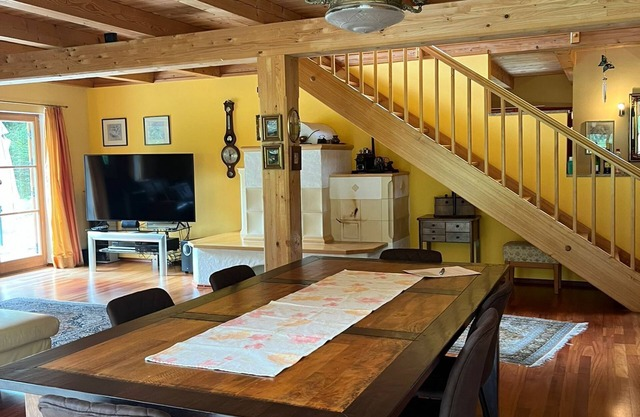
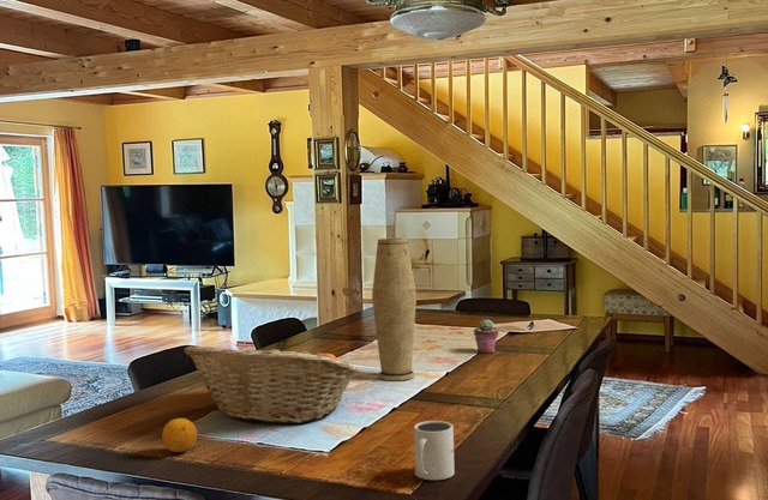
+ fruit [161,417,198,453]
+ mug [413,420,456,481]
+ fruit basket [182,341,360,424]
+ vase [371,236,418,381]
+ potted succulent [473,319,499,354]
